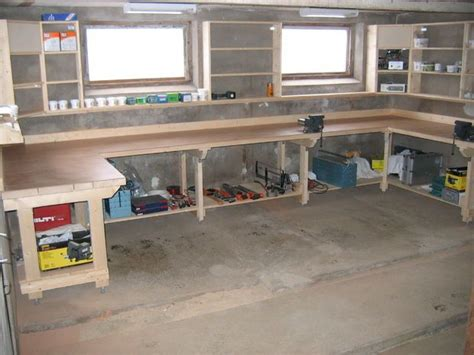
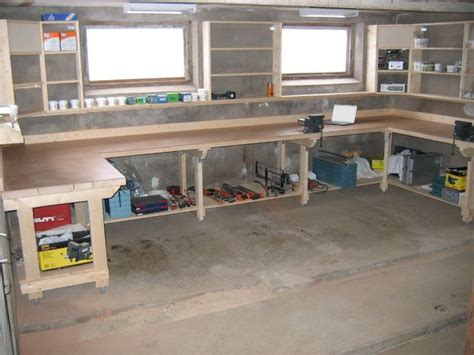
+ laptop [323,104,358,126]
